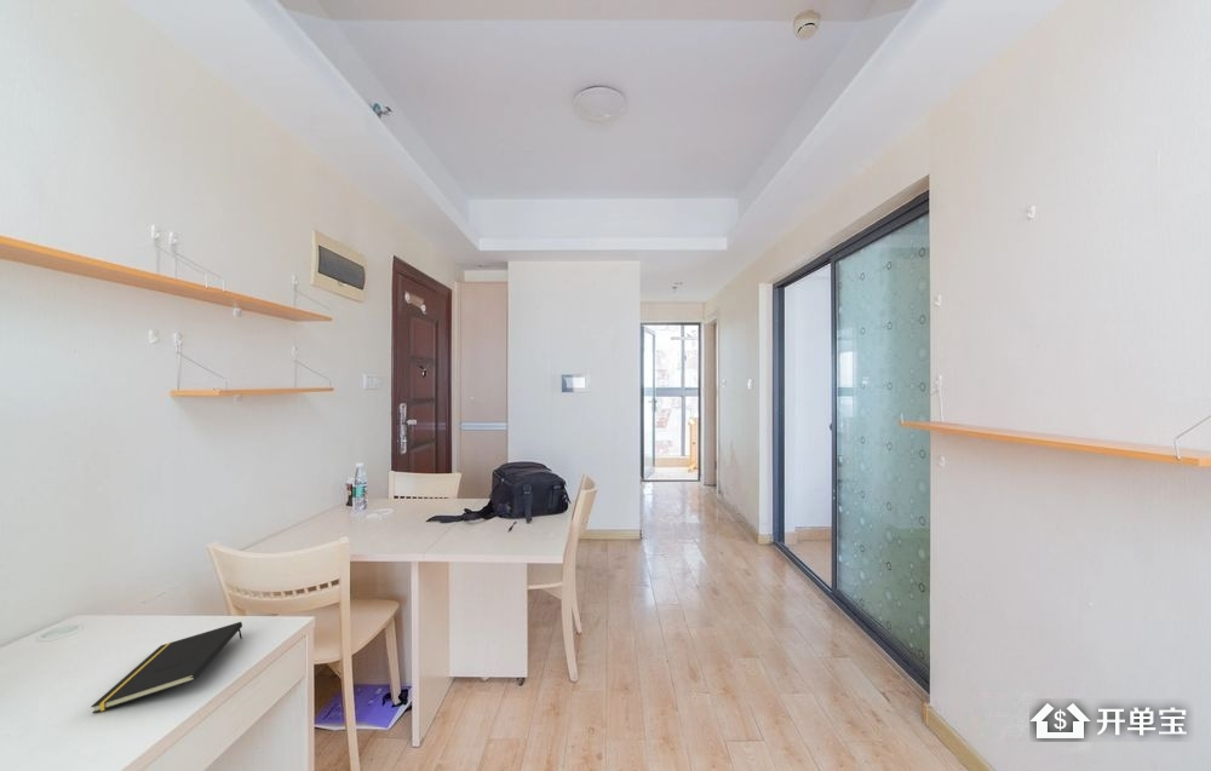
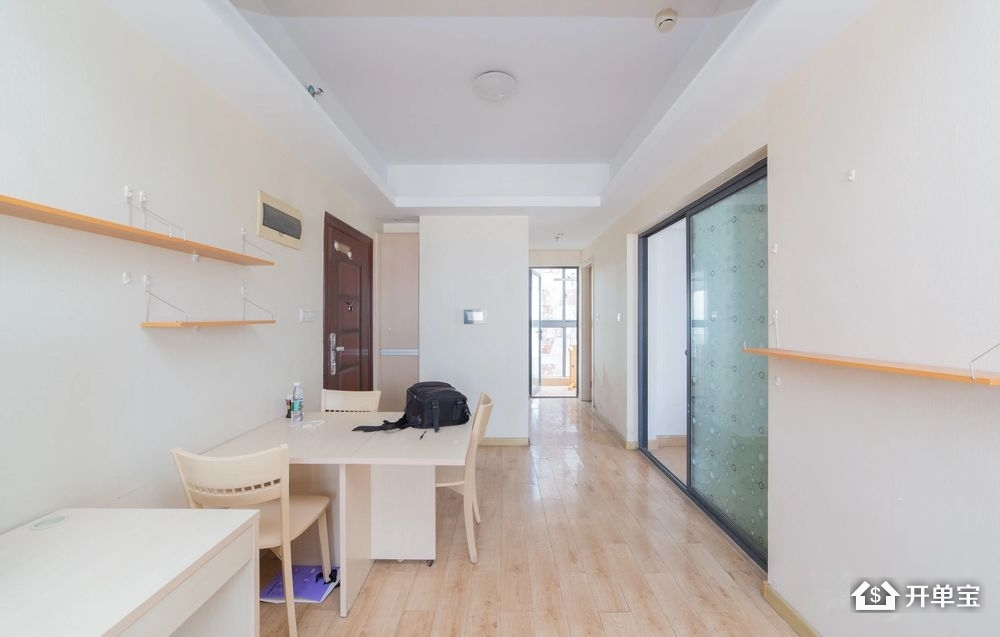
- notepad [90,621,243,714]
